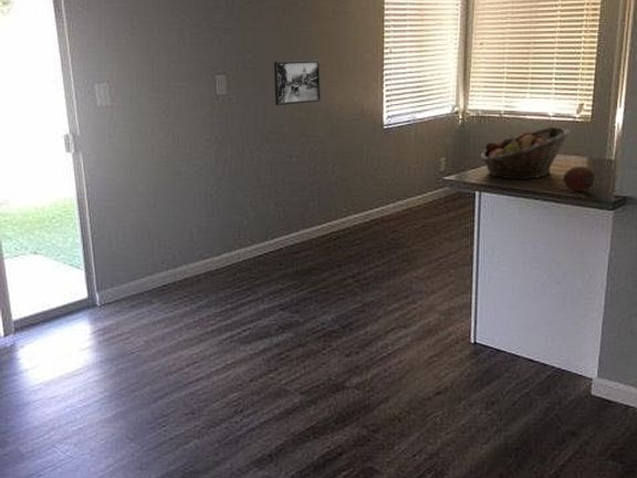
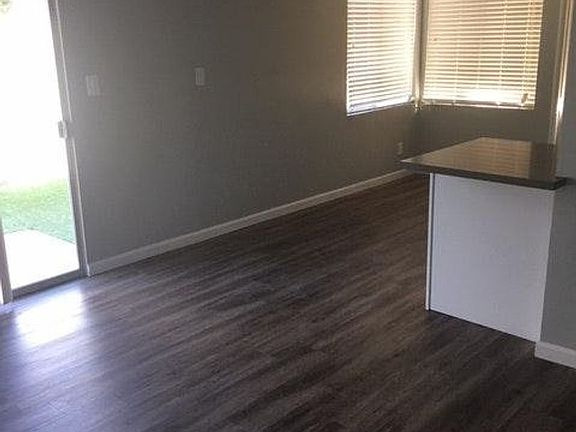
- fruit basket [480,126,572,180]
- fruit [562,165,595,193]
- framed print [273,59,322,106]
